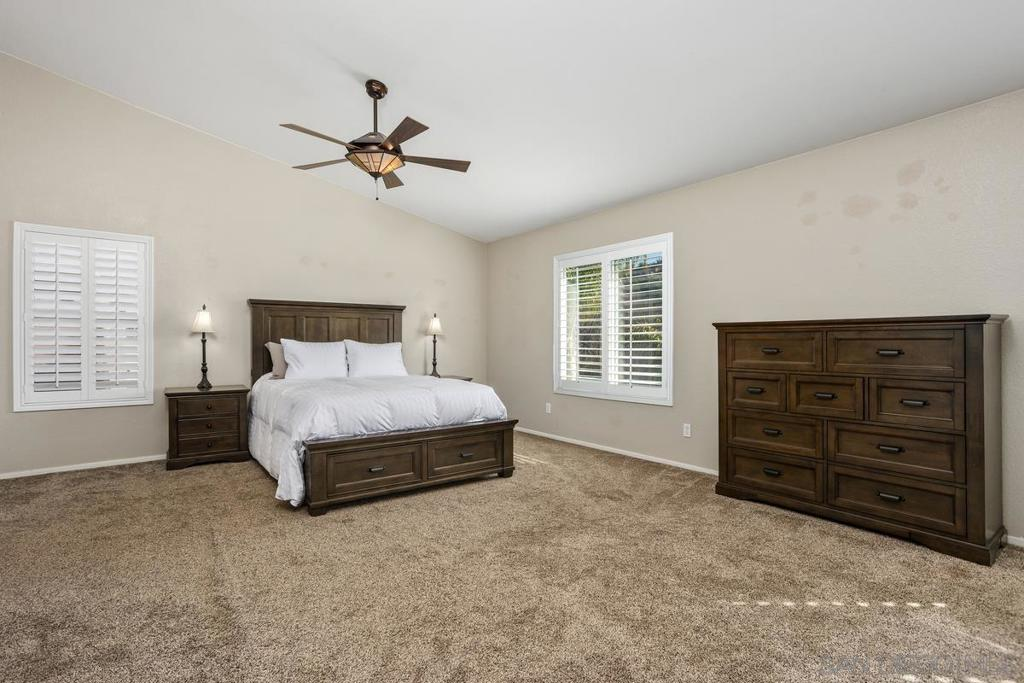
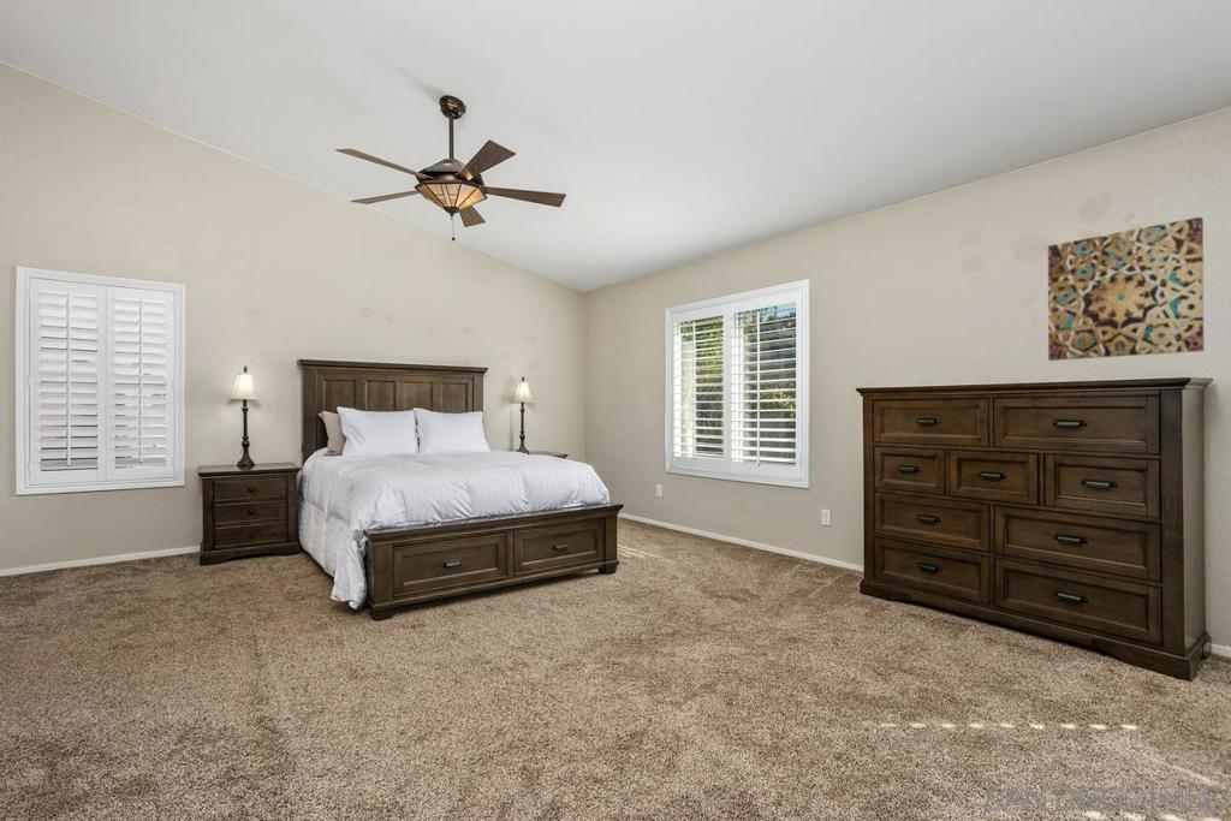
+ wall art [1047,215,1205,362]
